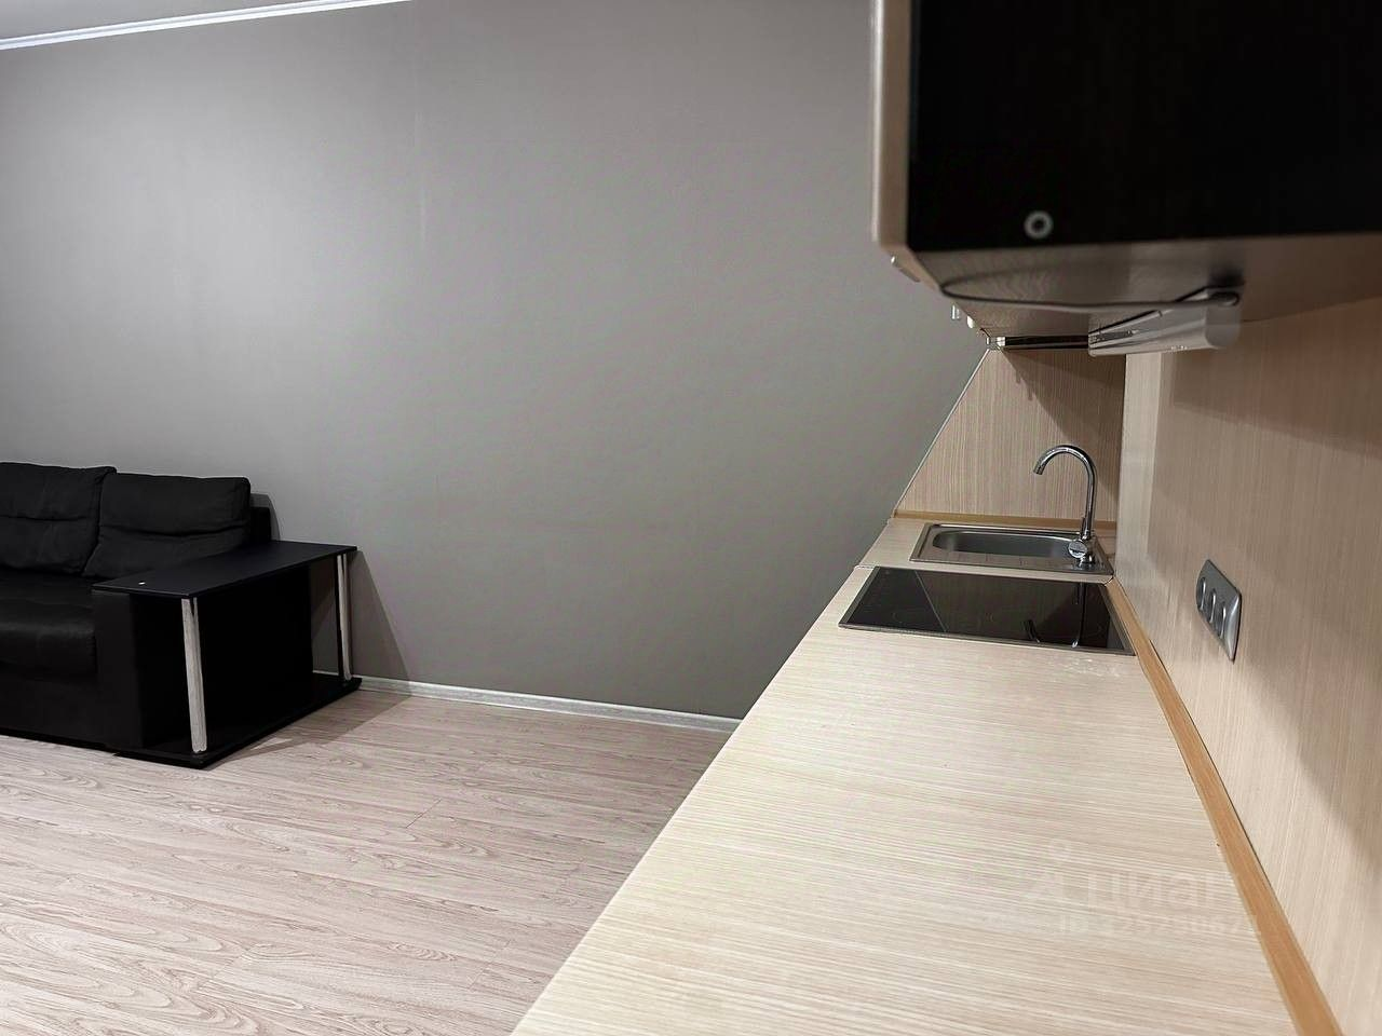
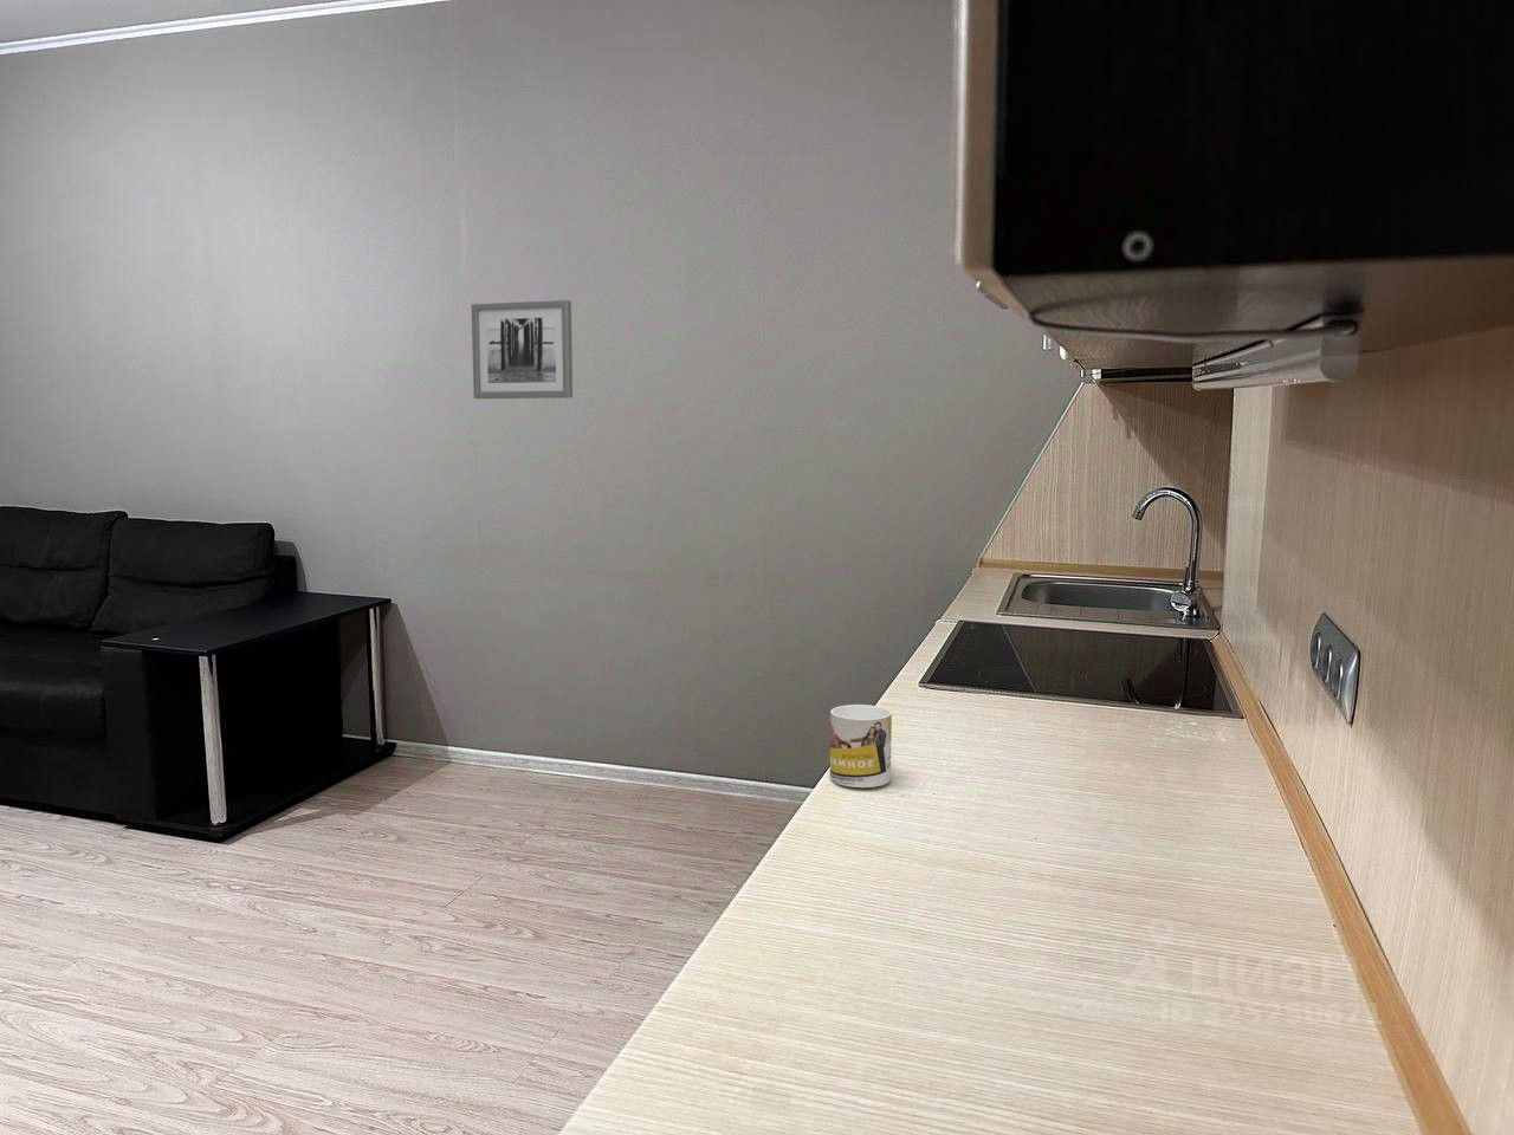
+ wall art [471,299,573,399]
+ mug [830,703,893,788]
